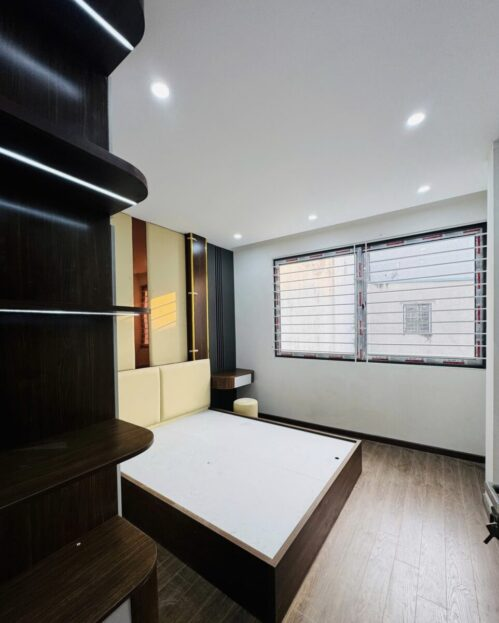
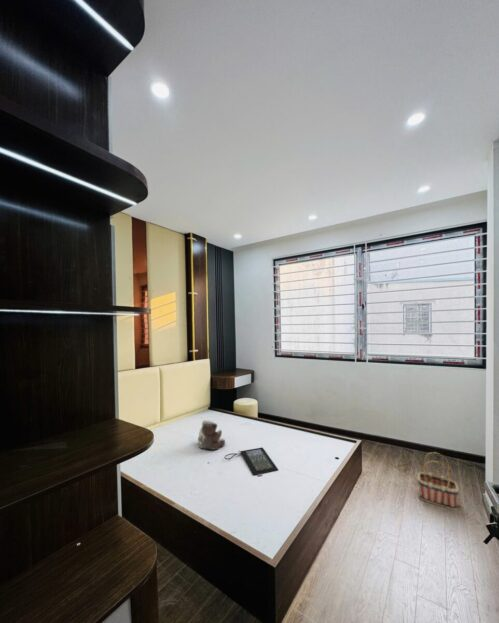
+ basket [417,451,460,511]
+ clutch bag [224,446,279,477]
+ teddy bear [197,419,226,451]
